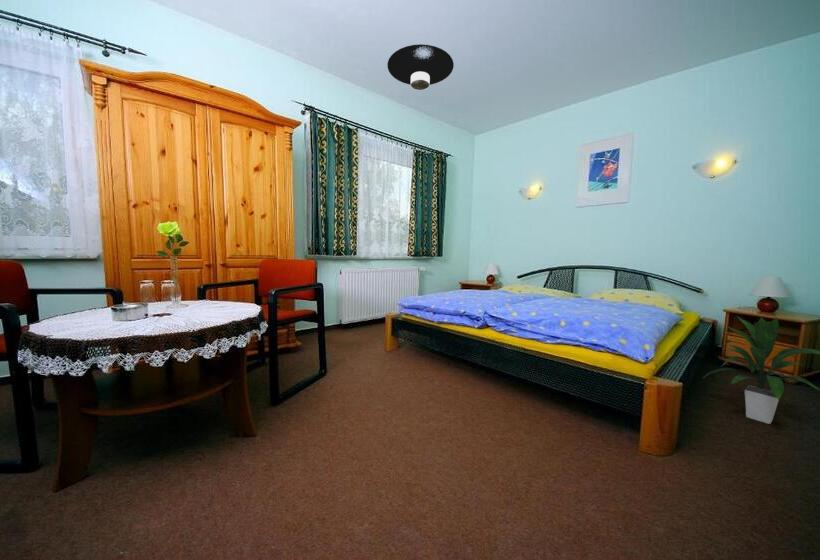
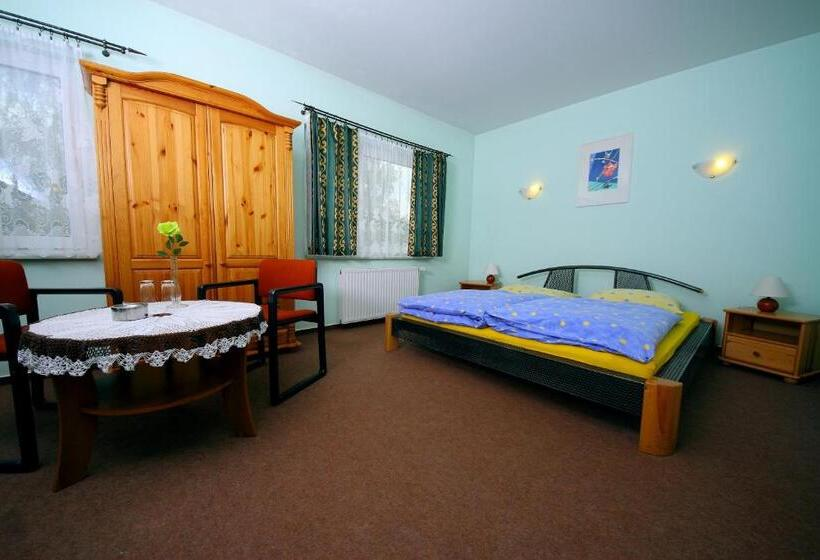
- ceiling light [386,43,455,91]
- indoor plant [701,316,820,425]
